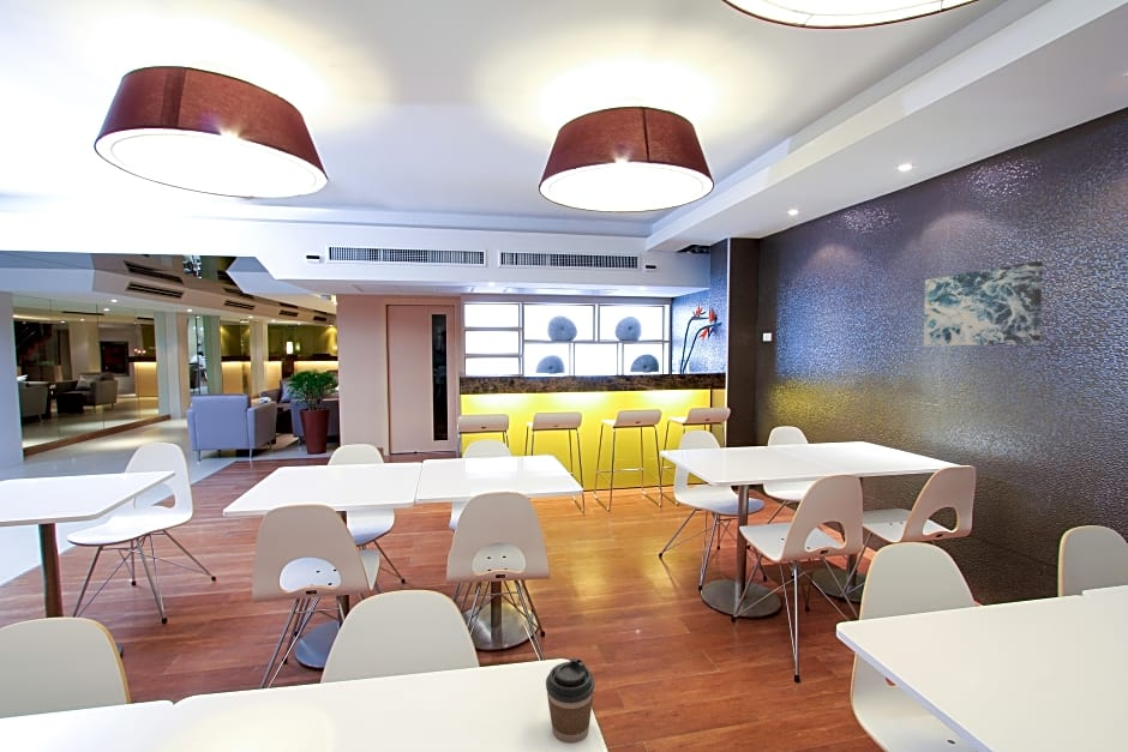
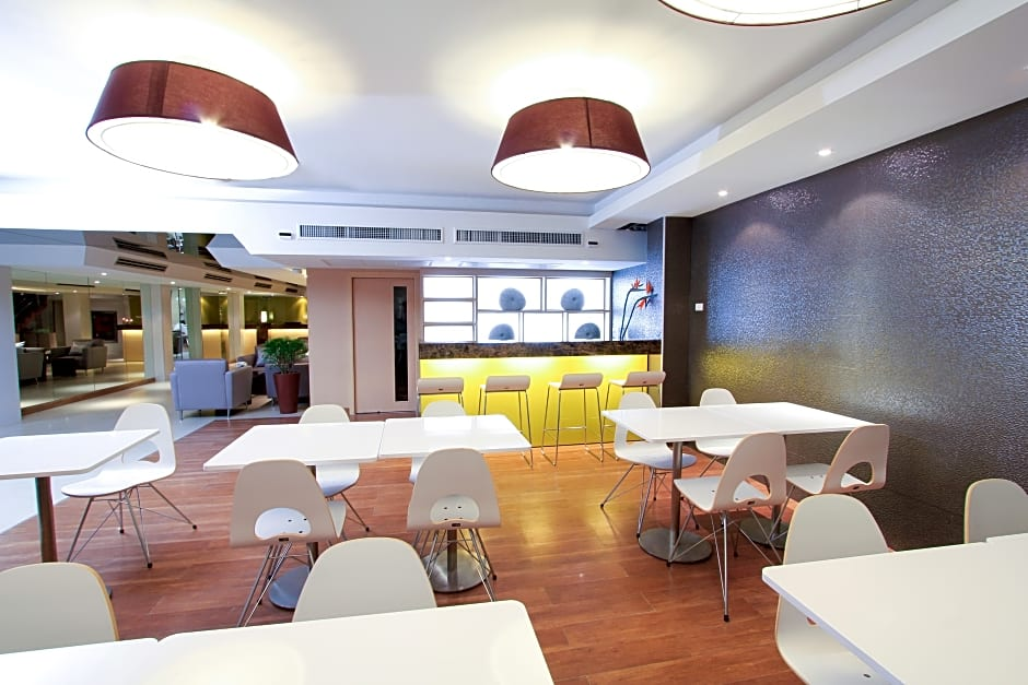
- coffee cup [545,657,595,745]
- wall art [923,260,1044,347]
